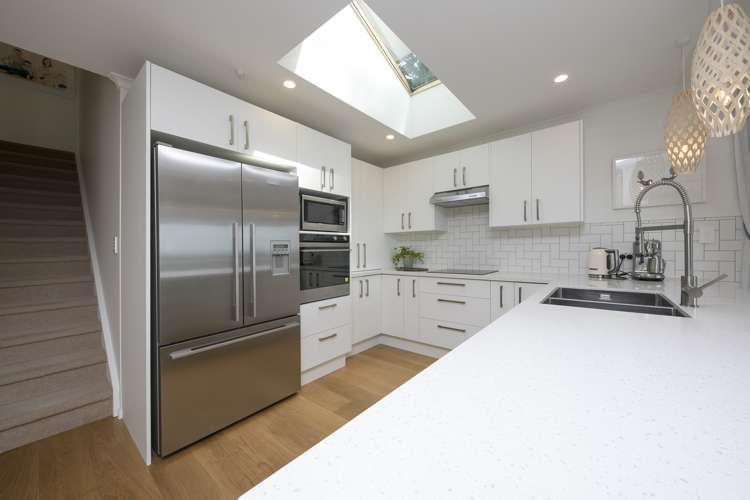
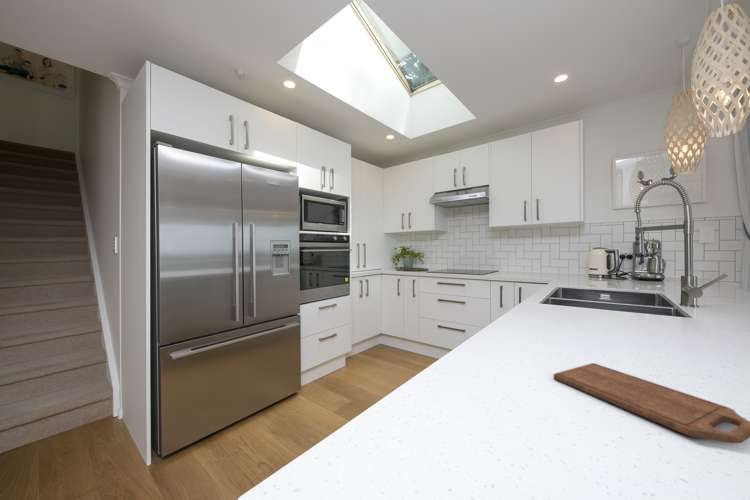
+ cutting board [553,362,750,444]
